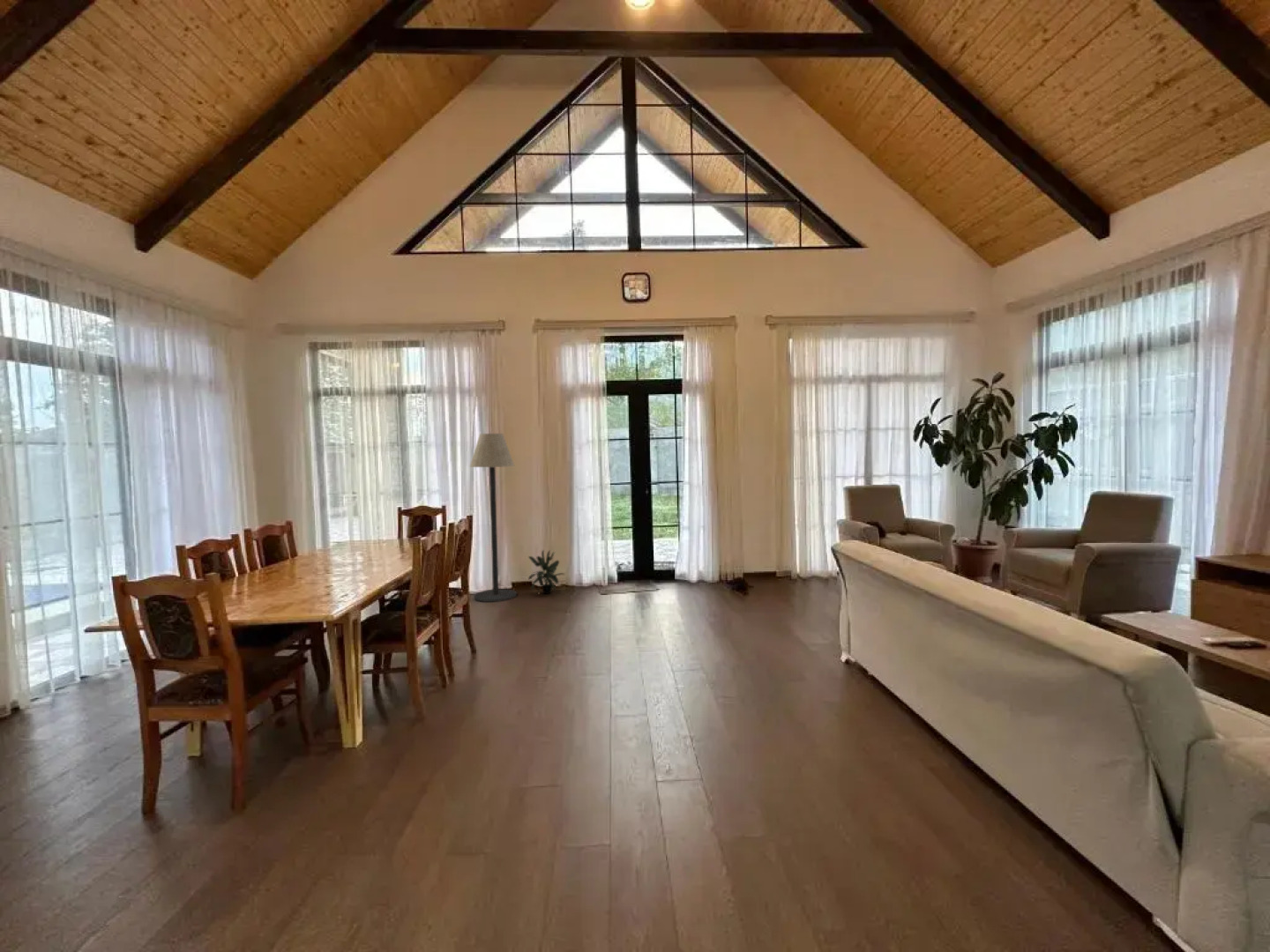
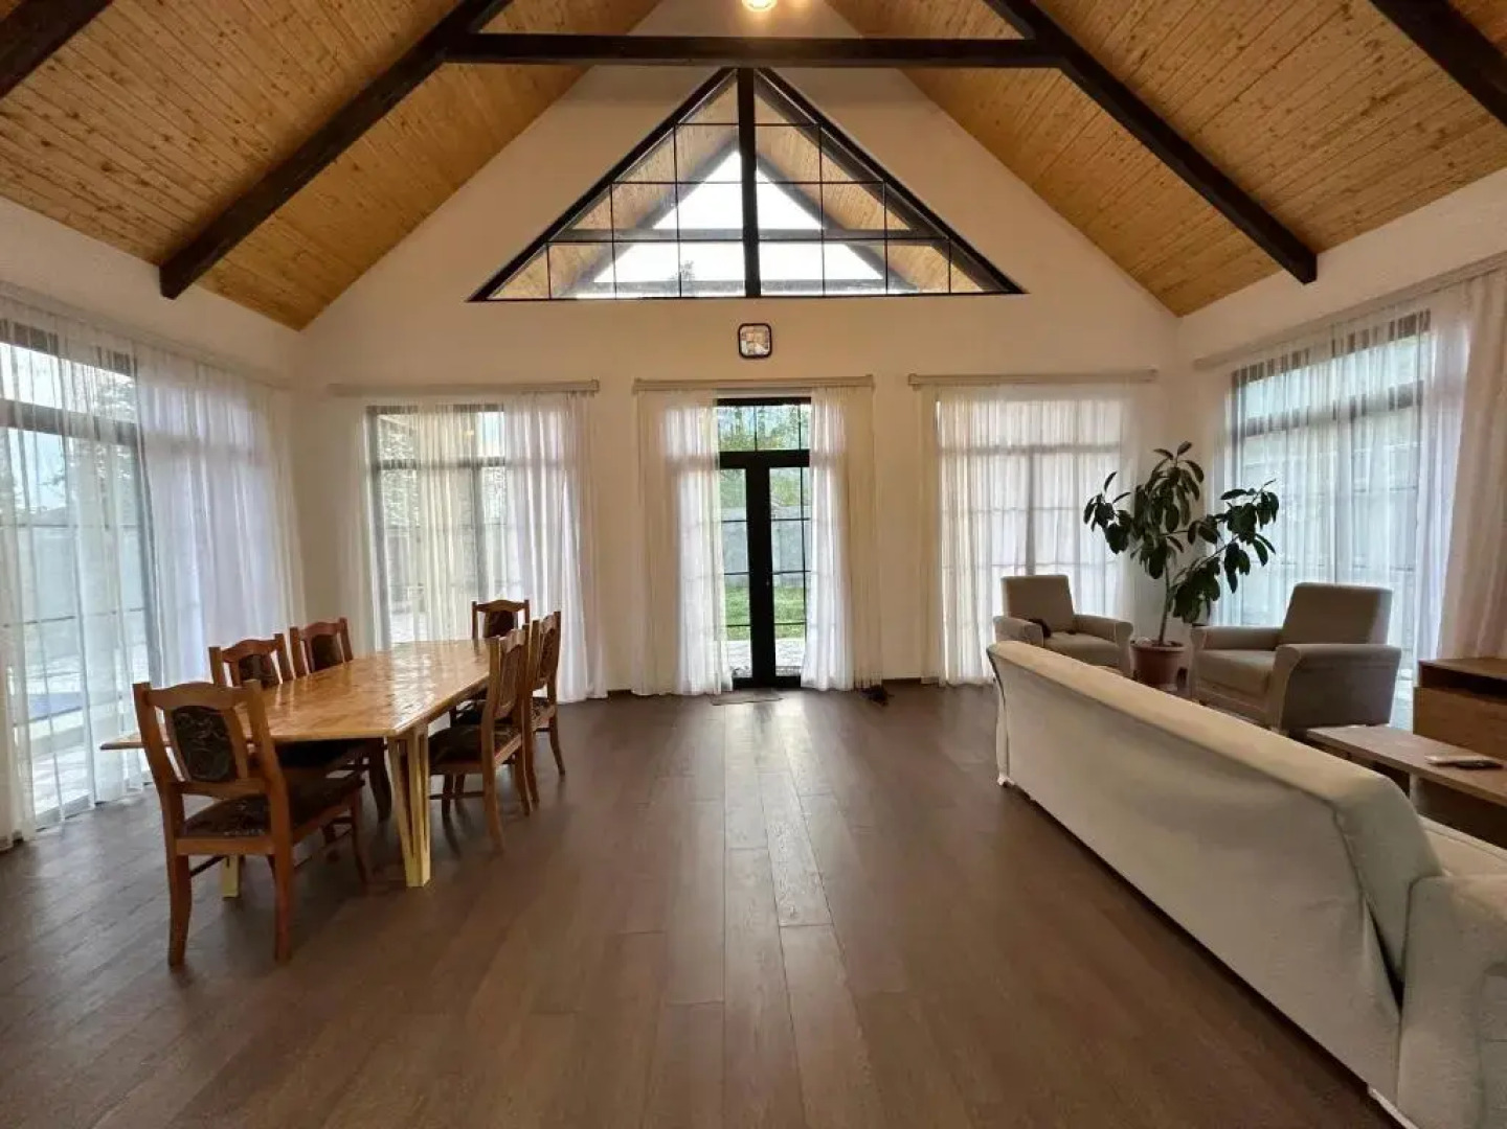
- floor lamp [468,433,518,603]
- potted plant [527,549,566,595]
